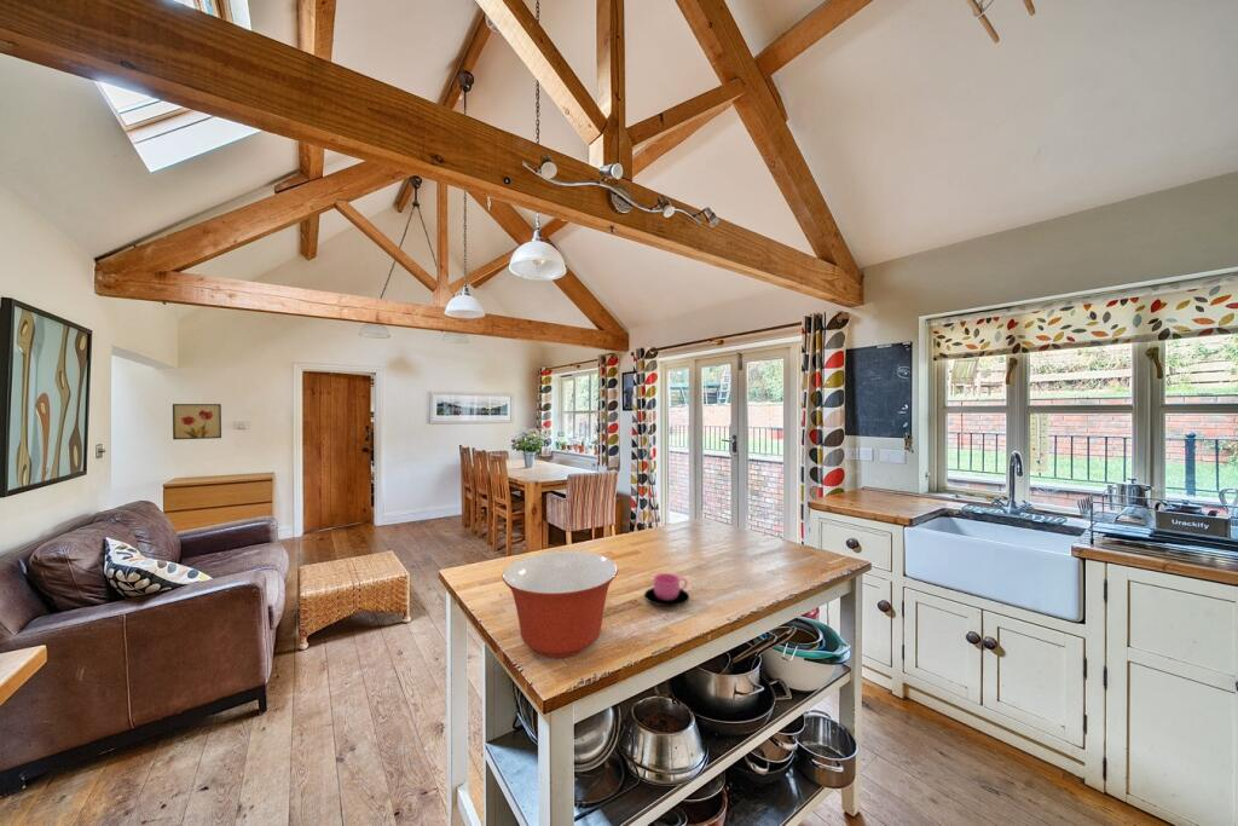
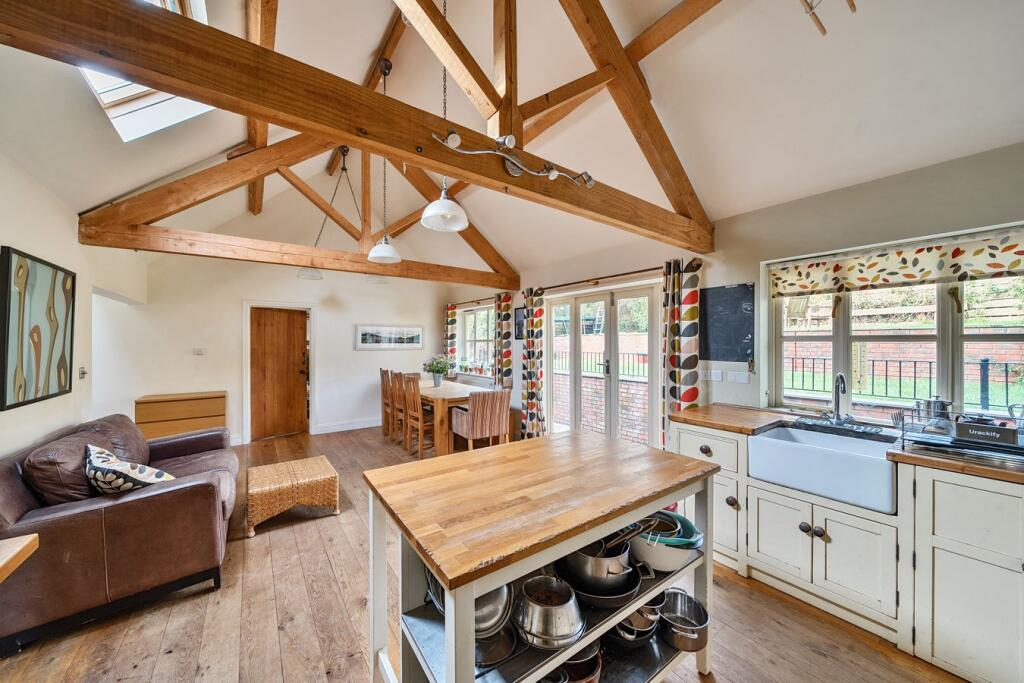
- wall art [172,403,222,440]
- mixing bowl [502,550,619,659]
- cup [643,572,690,607]
